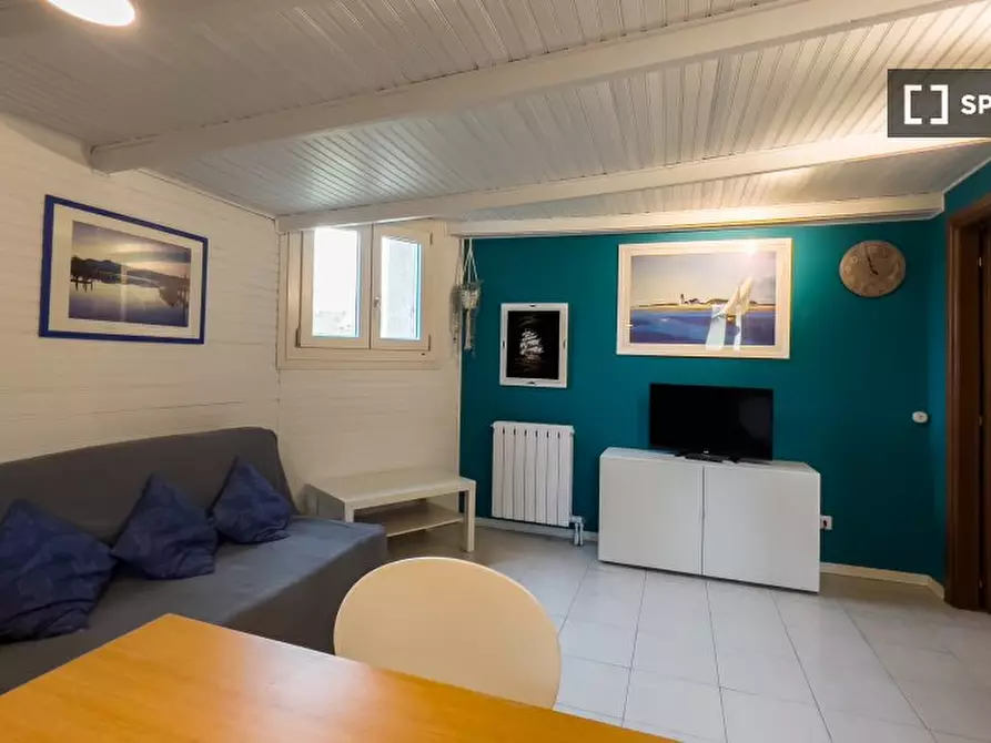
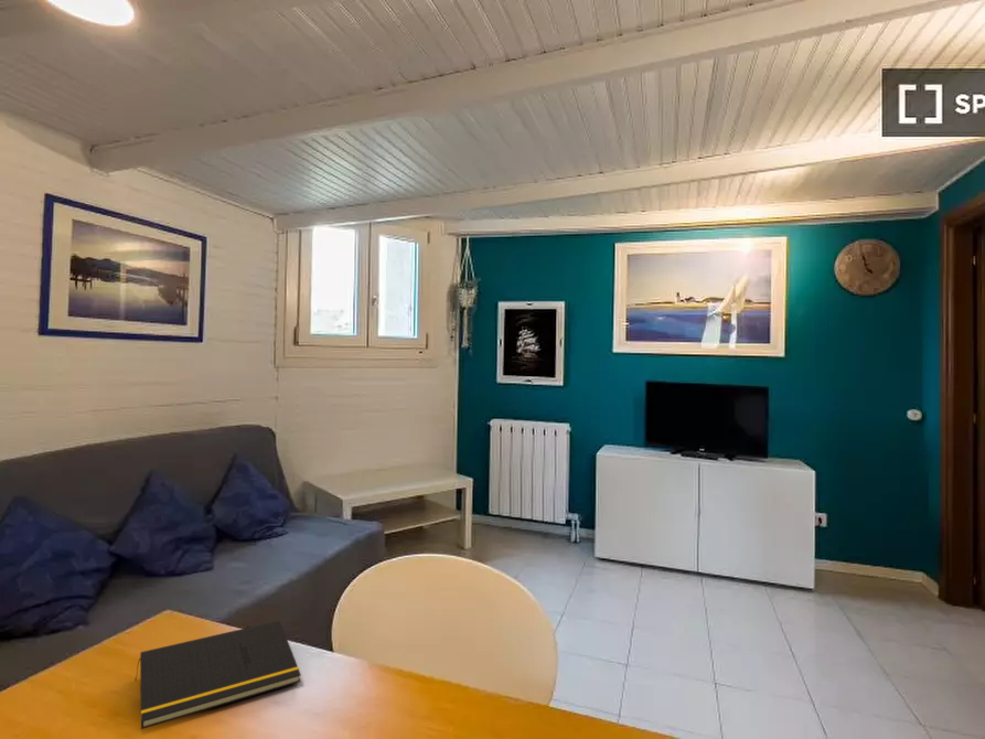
+ notepad [133,619,302,730]
